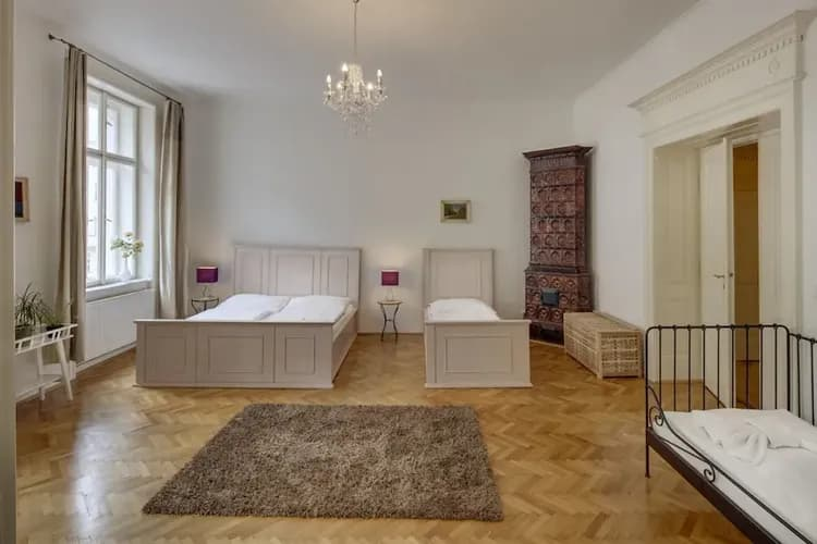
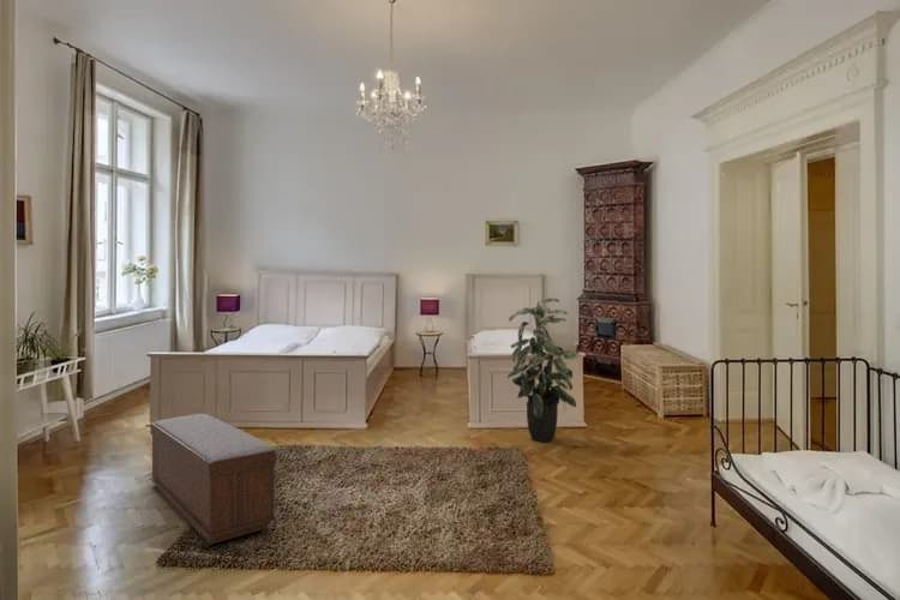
+ indoor plant [506,296,581,444]
+ bench [149,413,277,546]
